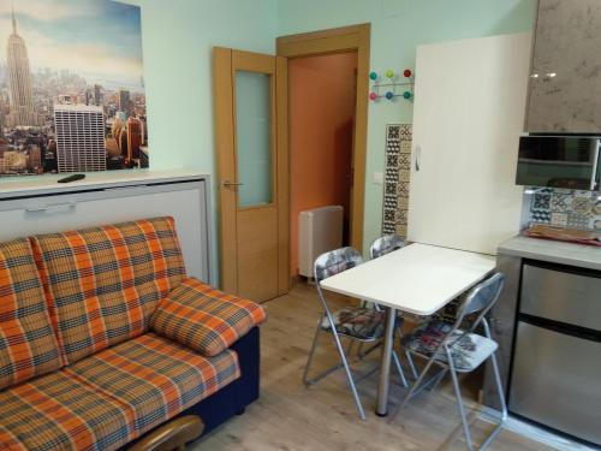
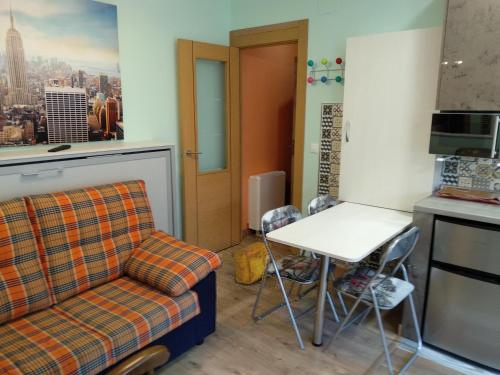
+ backpack [230,241,275,285]
